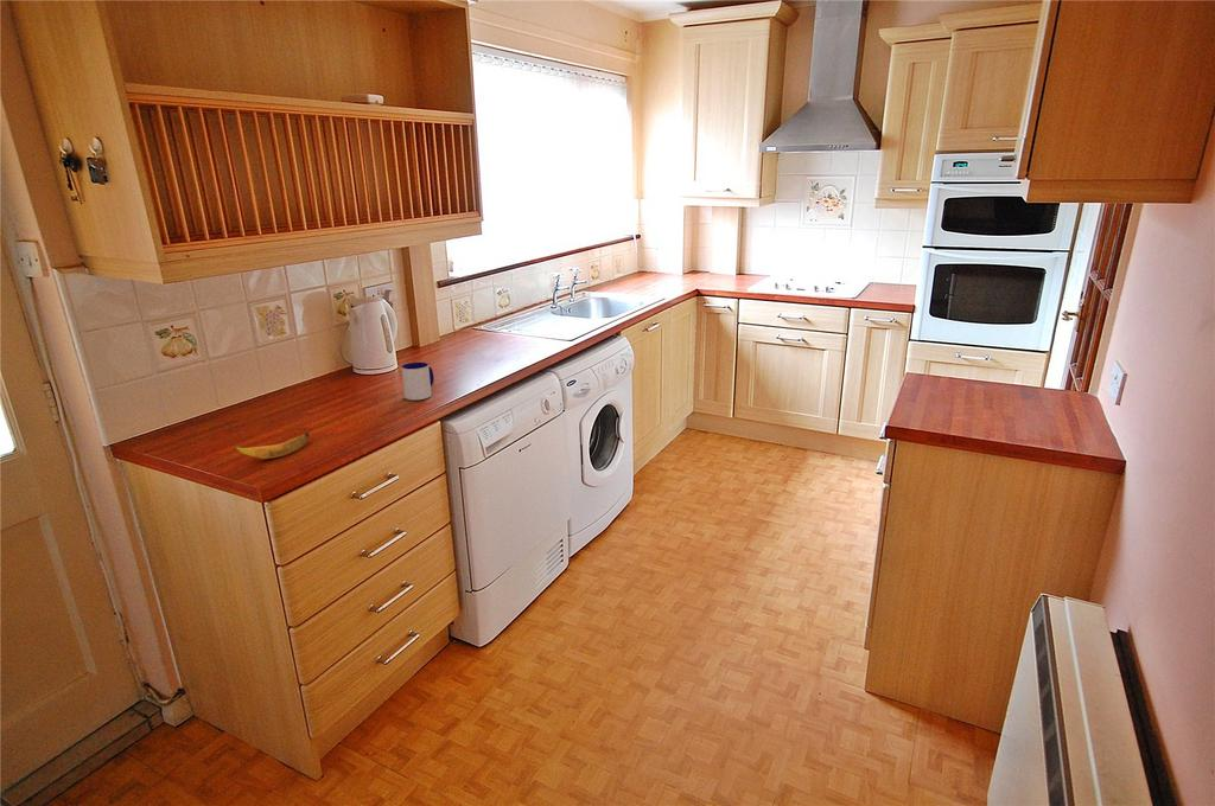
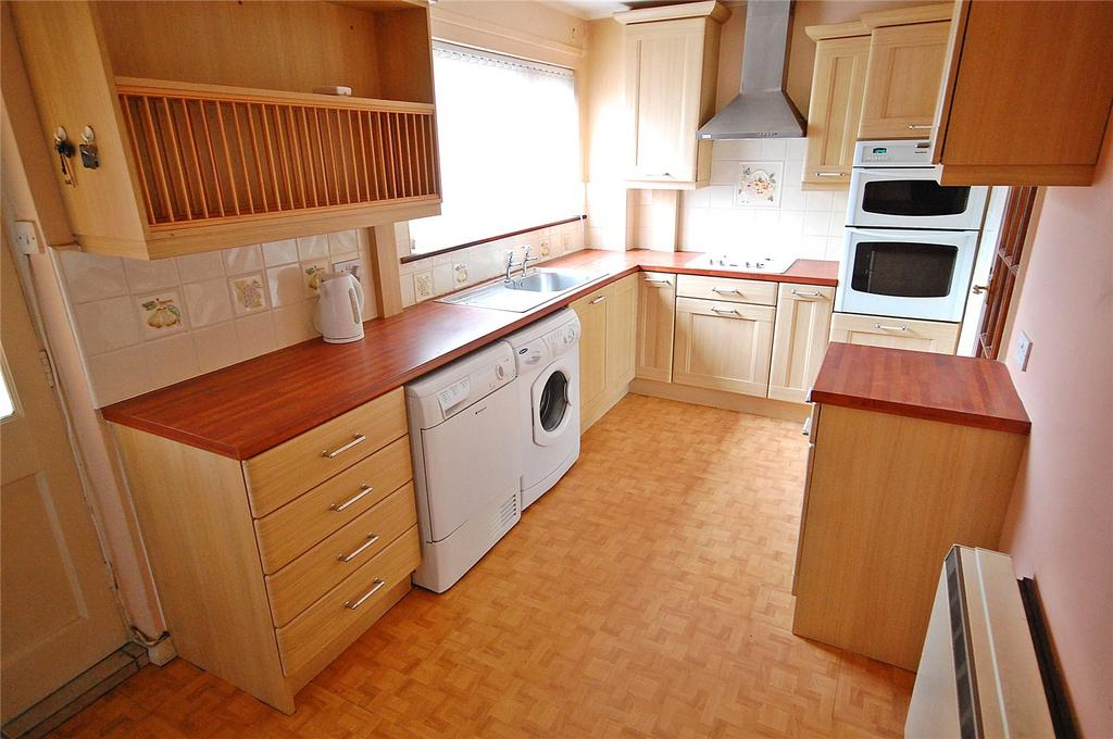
- mug [400,362,435,402]
- banana [233,431,310,460]
